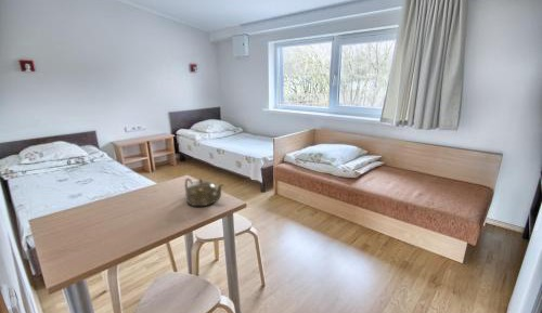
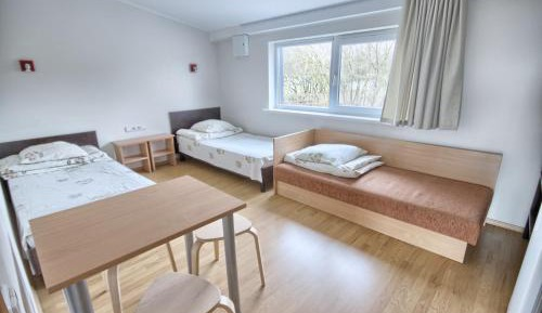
- teapot [184,178,224,207]
